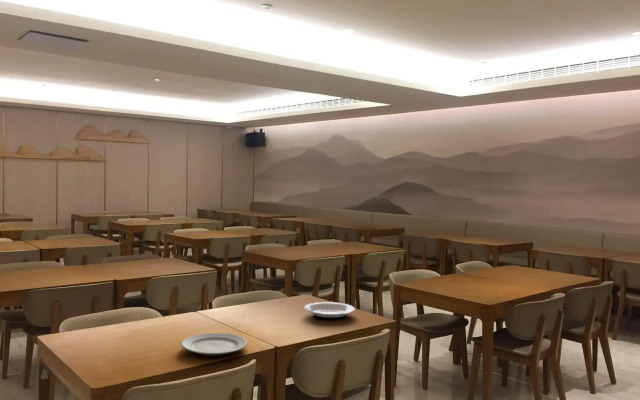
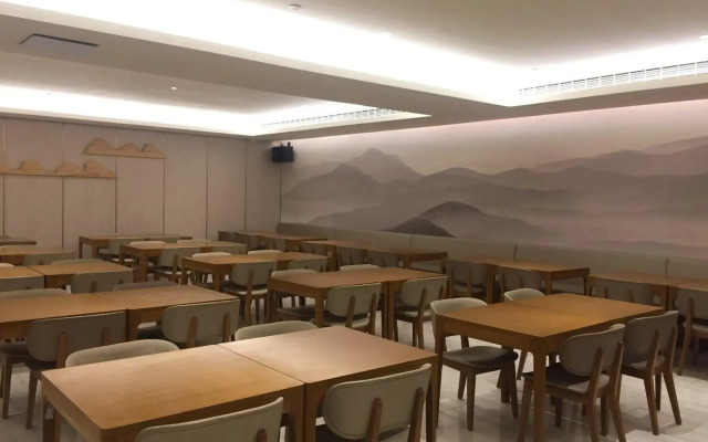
- chinaware [180,332,248,356]
- plate [304,301,356,320]
